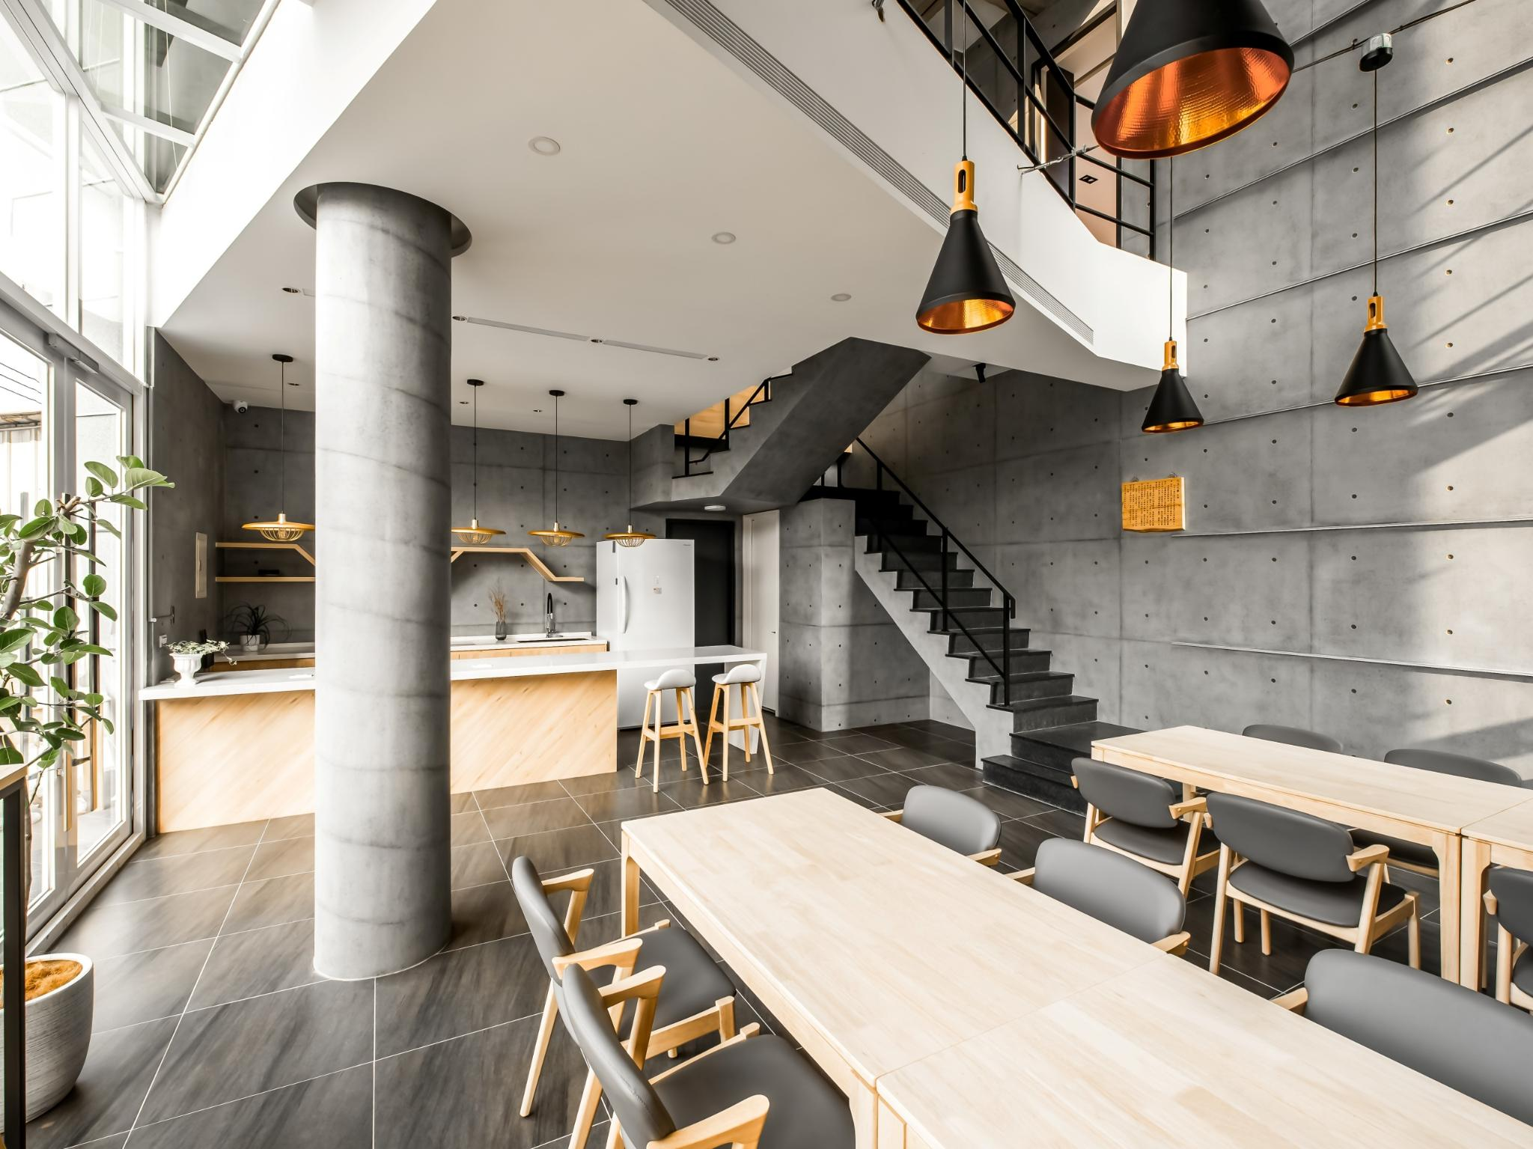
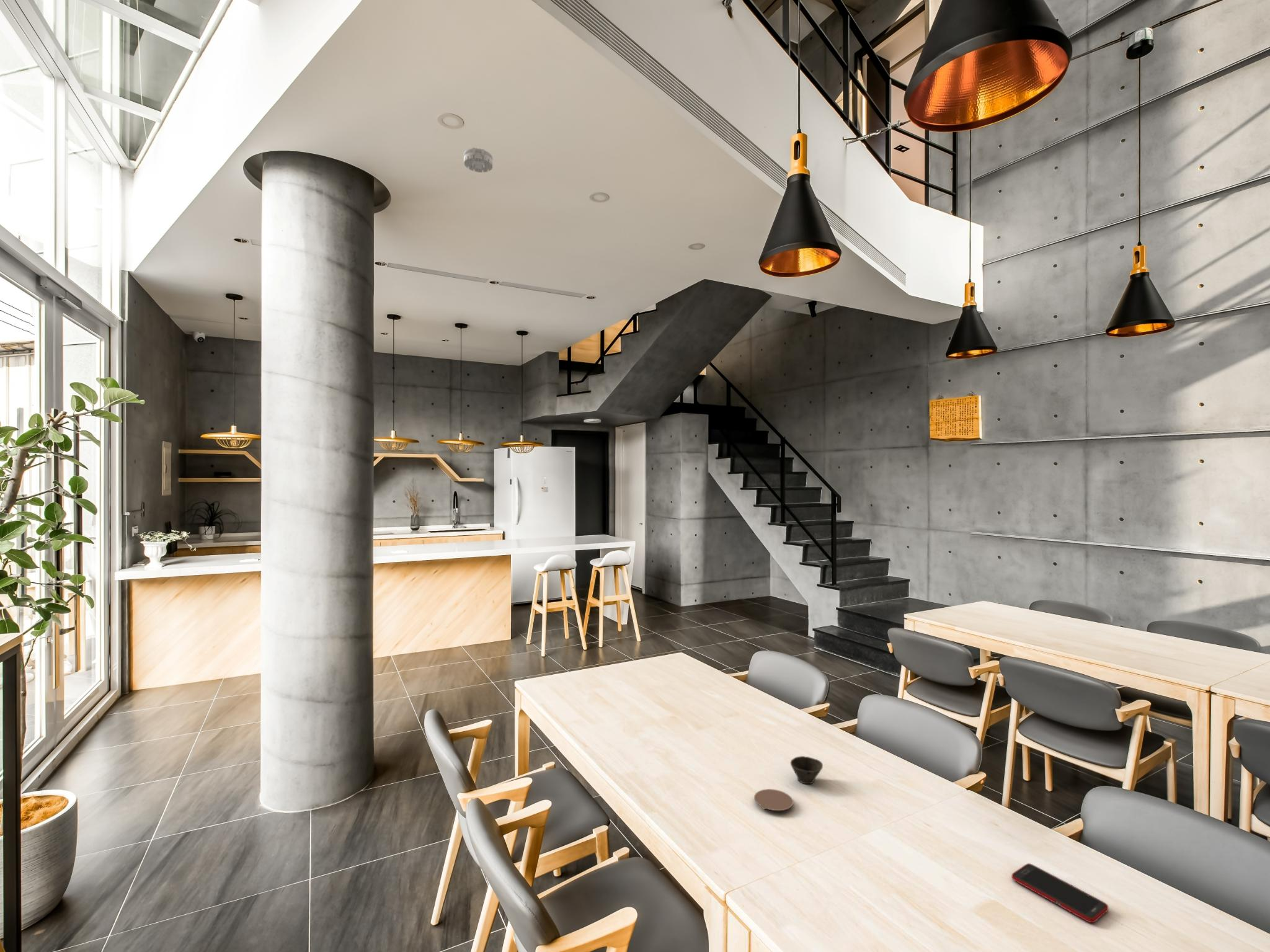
+ smoke detector [463,147,494,173]
+ coaster [753,788,794,811]
+ cell phone [1011,863,1109,923]
+ cup [790,755,824,785]
